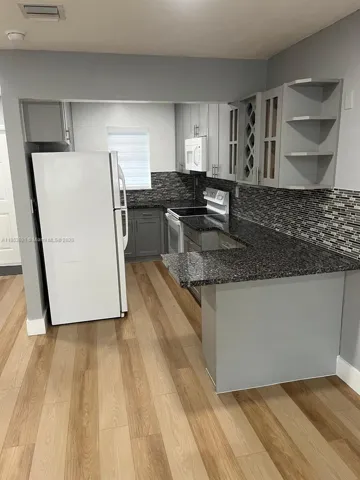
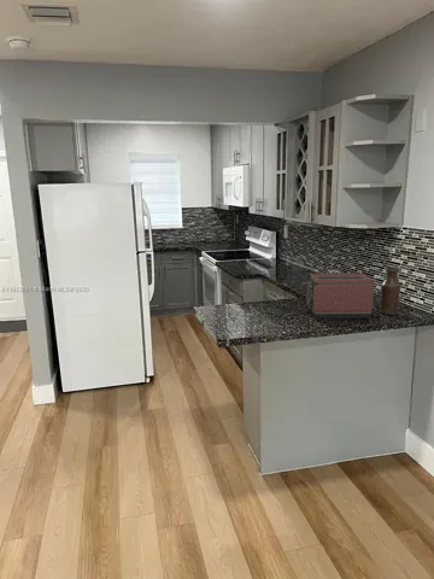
+ toaster [300,273,376,320]
+ bottle [379,267,401,316]
